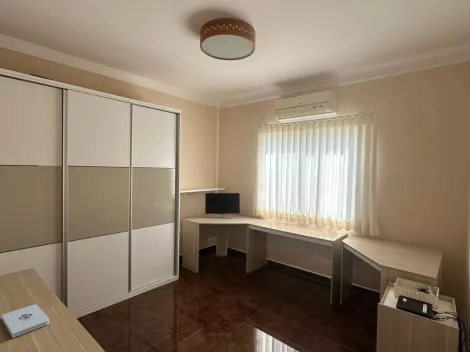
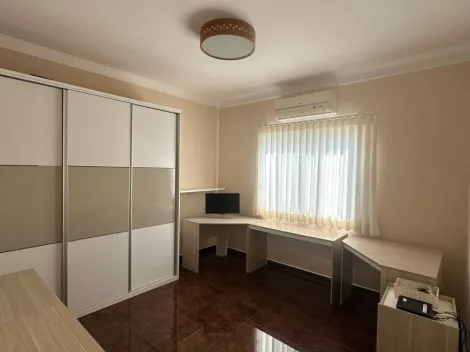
- notepad [0,303,50,339]
